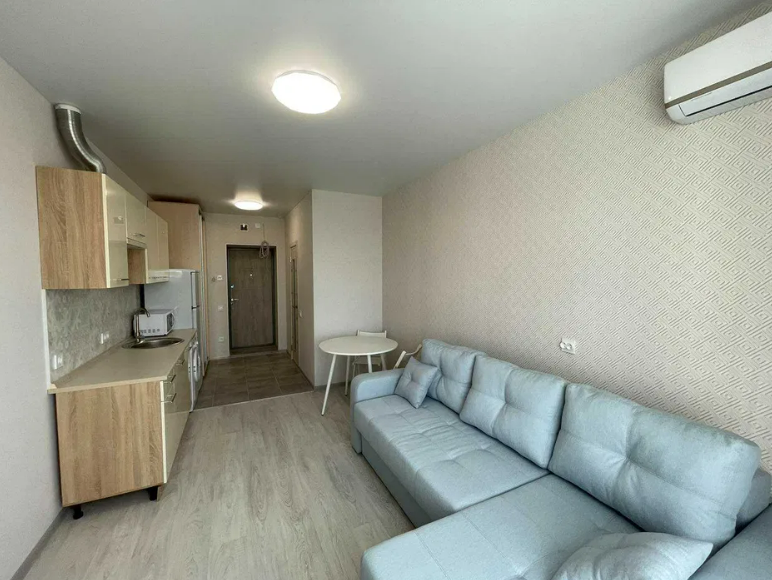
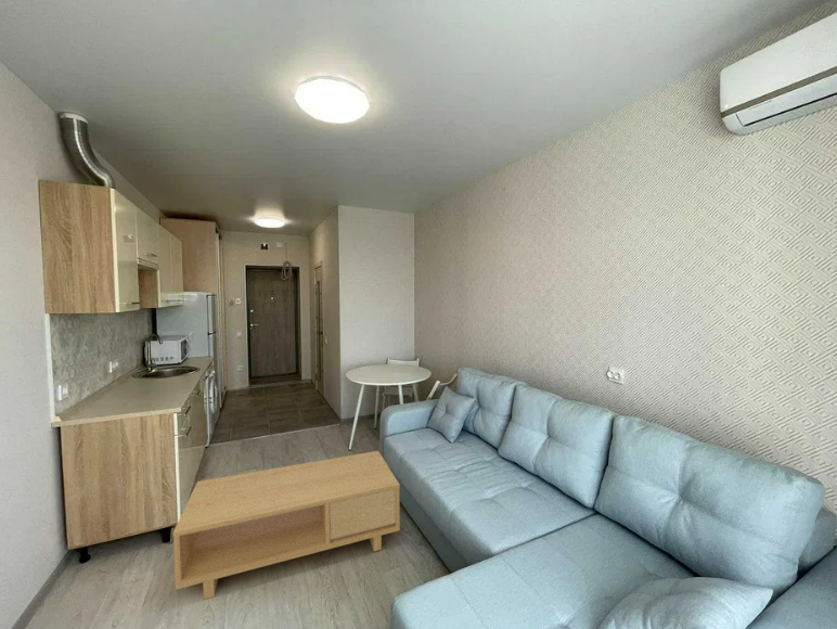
+ coffee table [172,450,401,600]
